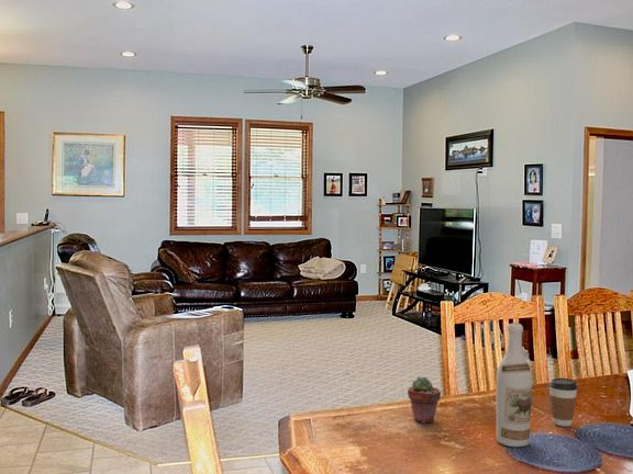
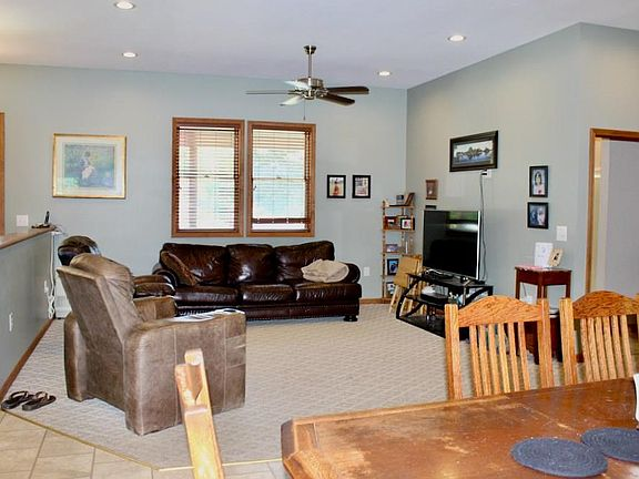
- potted succulent [407,375,442,425]
- coffee cup [548,377,579,427]
- wine bottle [495,323,533,448]
